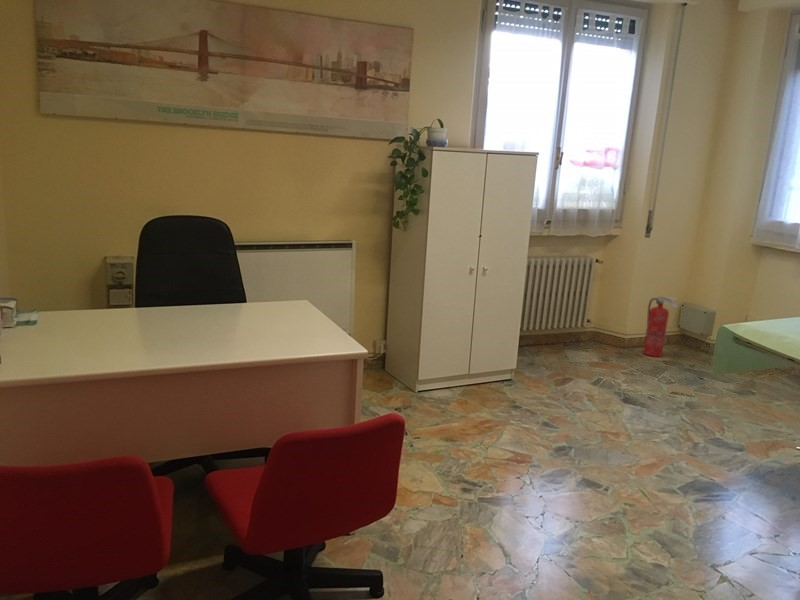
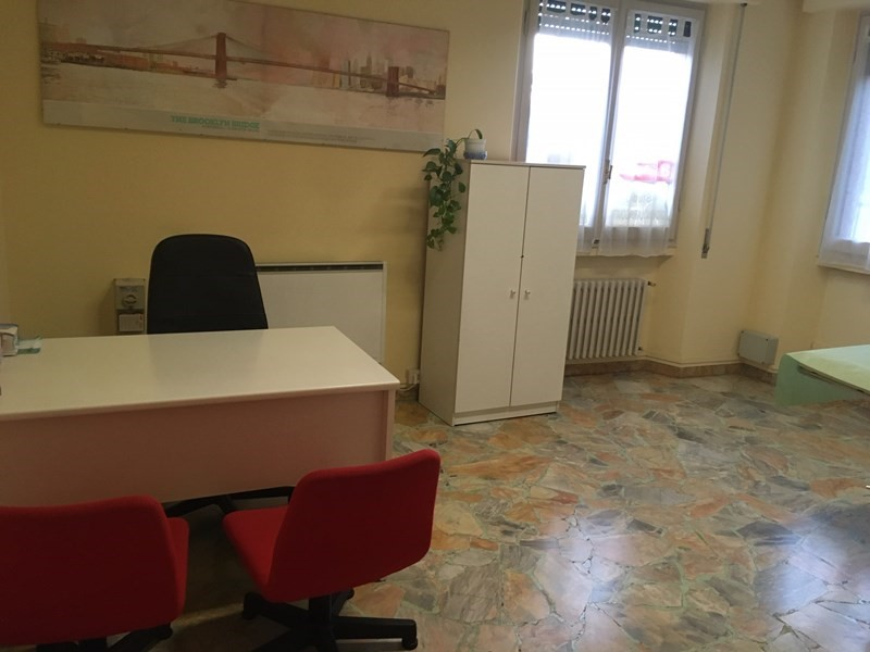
- fire extinguisher [642,295,679,358]
